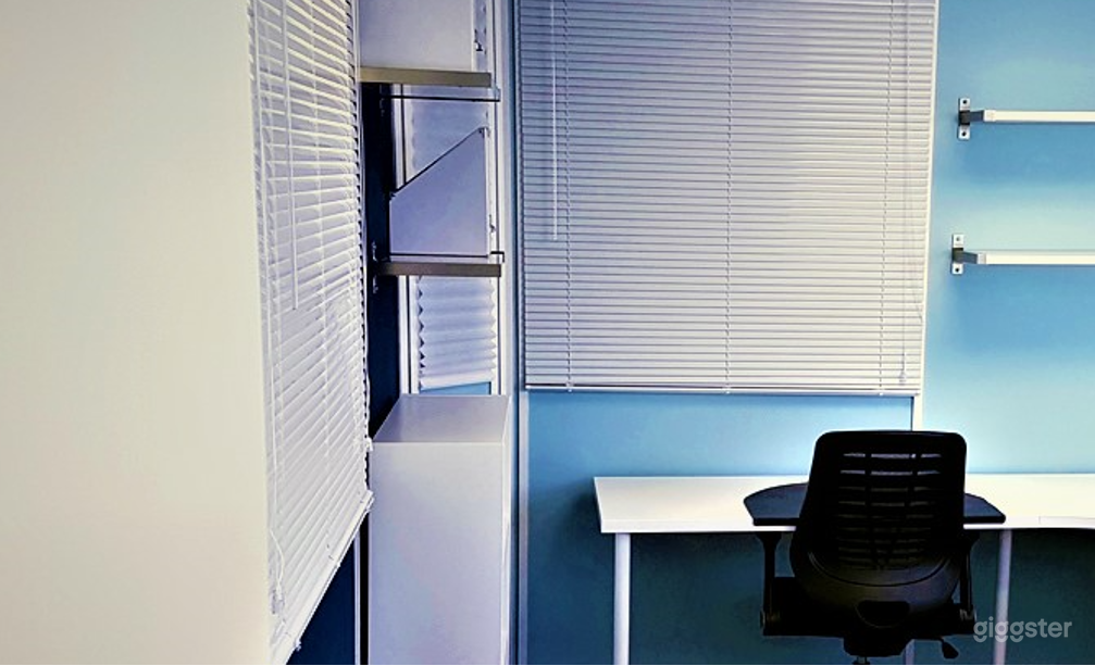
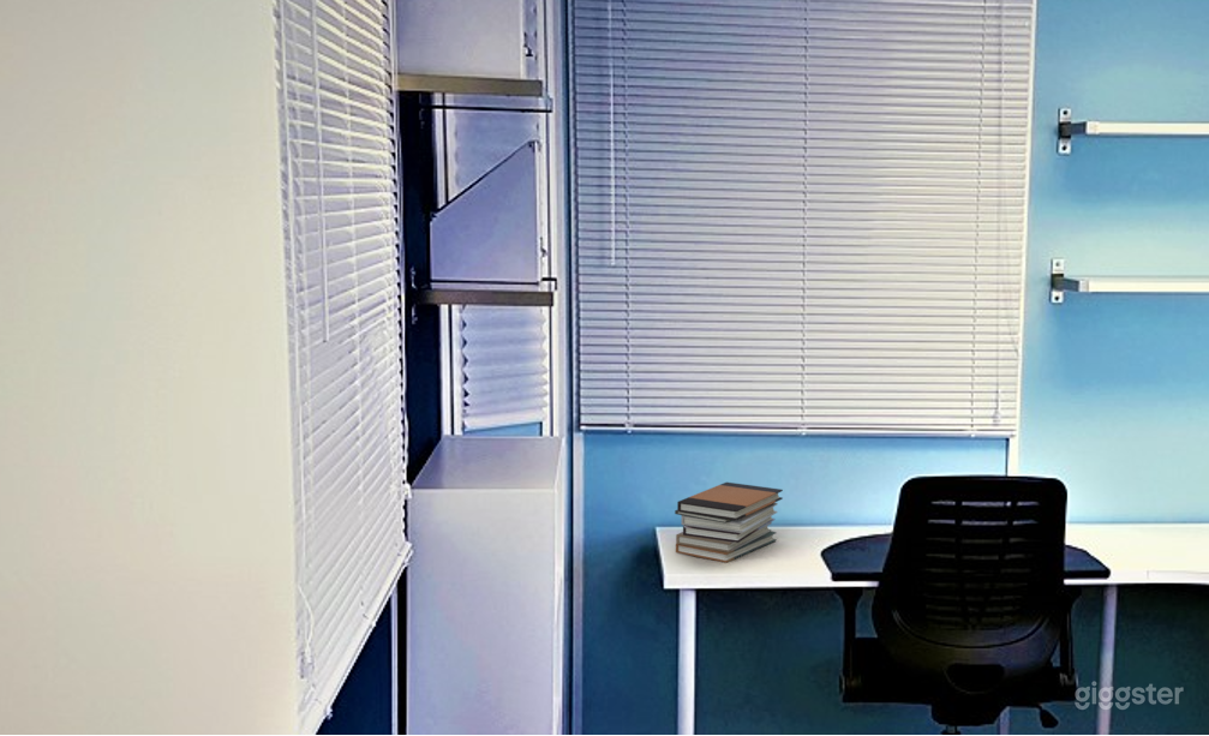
+ book stack [674,481,784,564]
